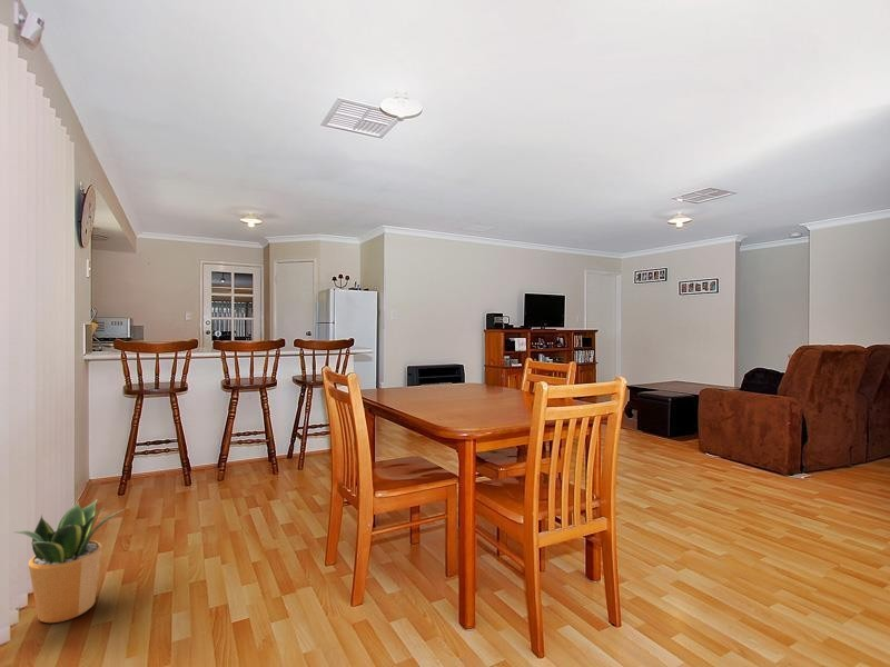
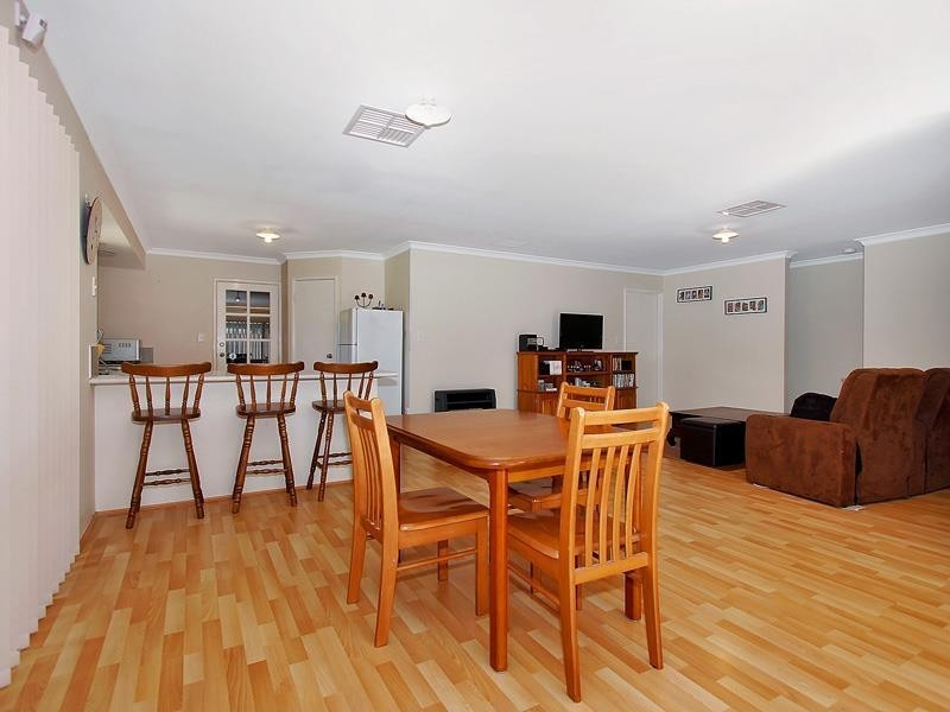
- potted plant [14,498,126,624]
